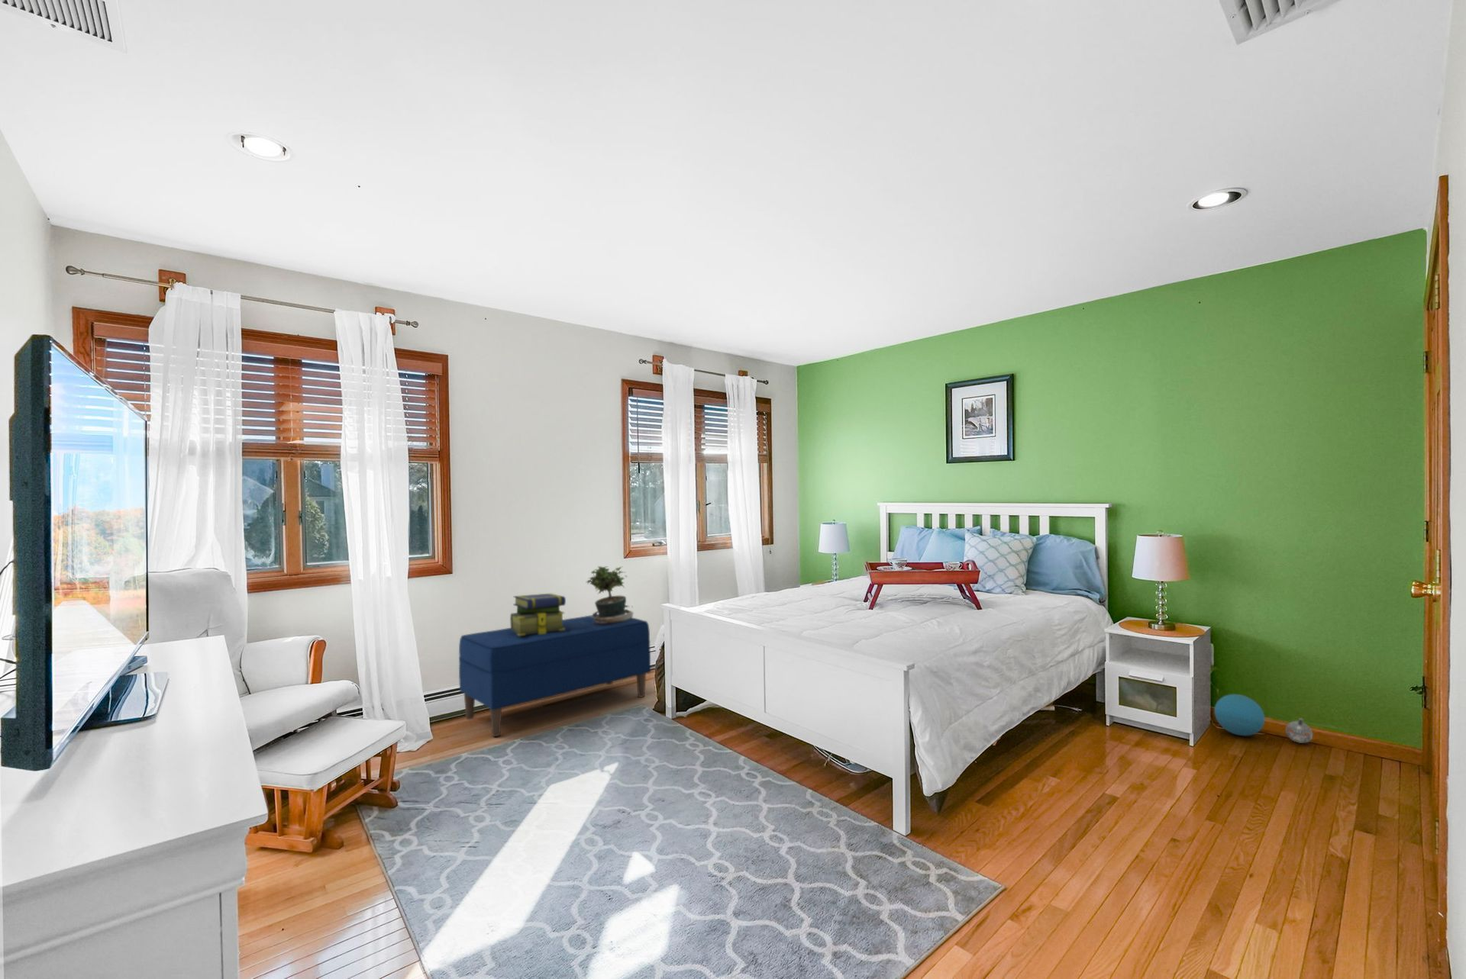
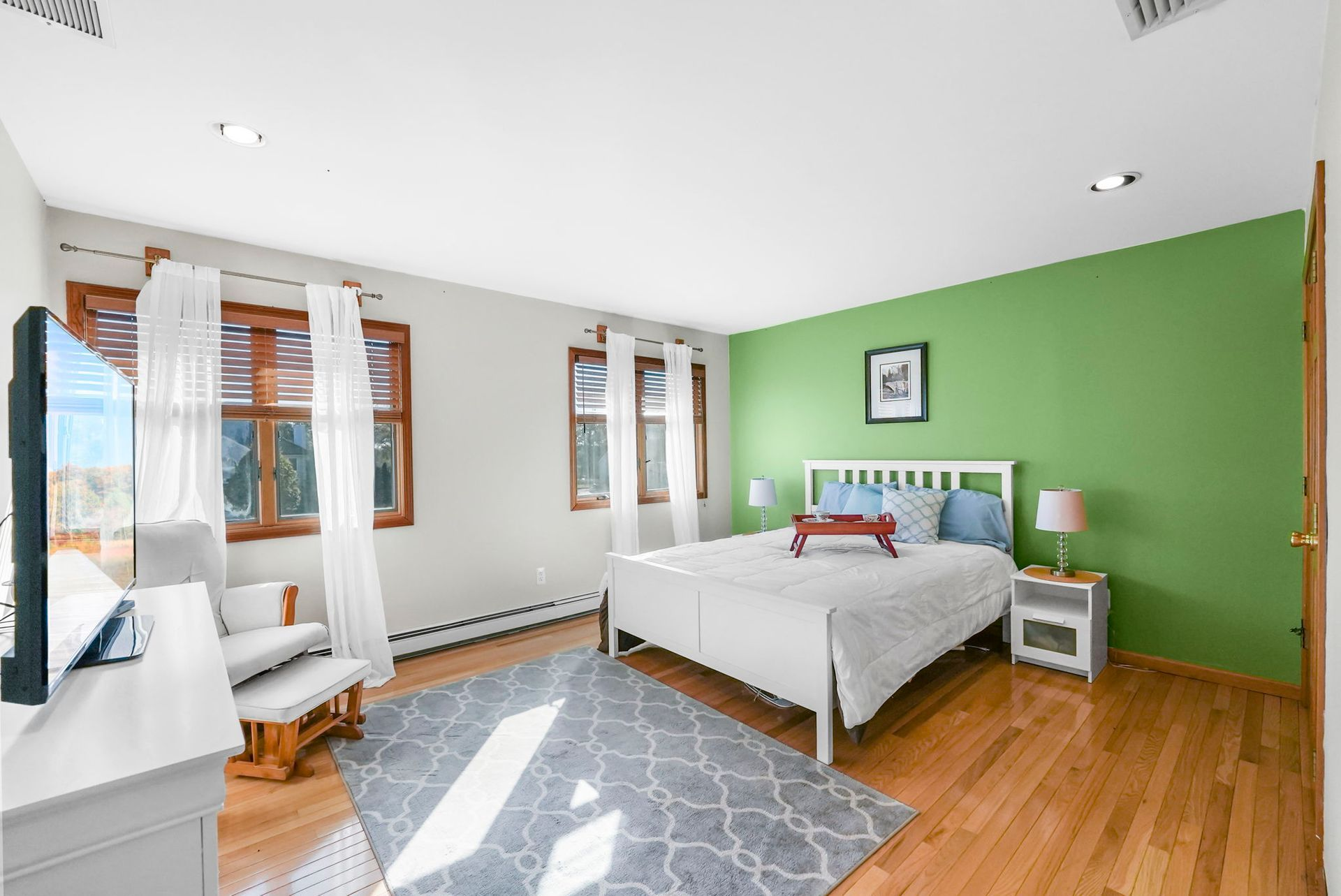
- potted plant [586,565,634,624]
- ball [1215,694,1265,736]
- bench [458,613,652,738]
- teapot [1285,717,1313,744]
- stack of books [509,593,566,636]
